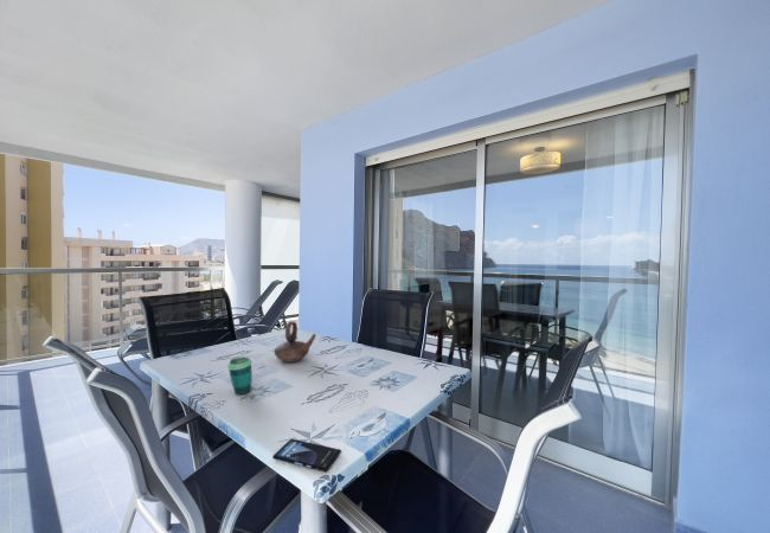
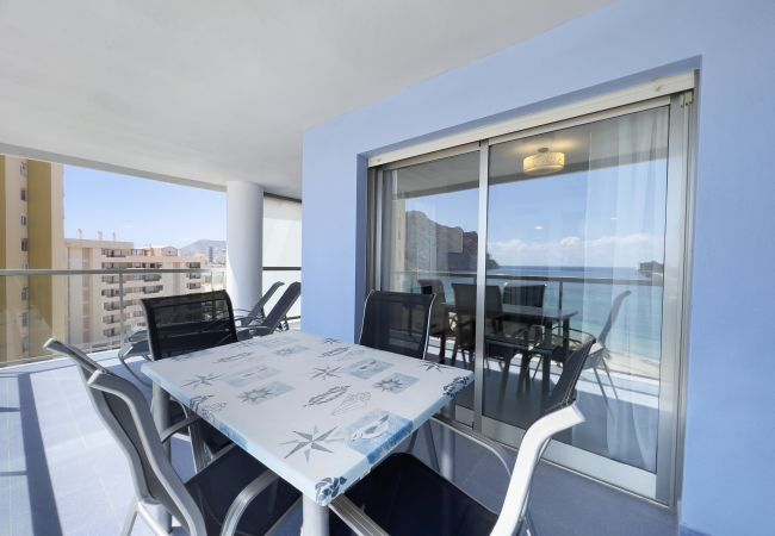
- cup [226,355,254,396]
- smartphone [271,438,342,473]
- teapot [274,320,317,364]
